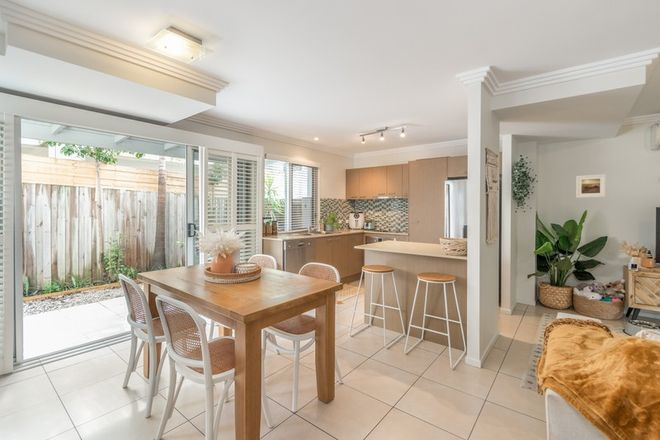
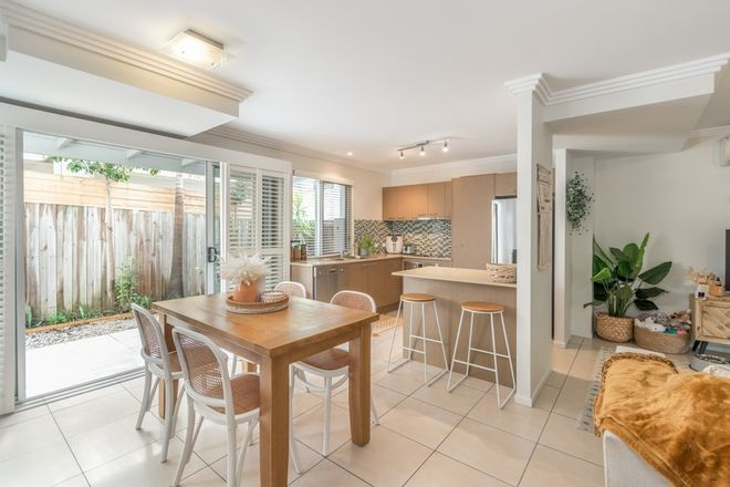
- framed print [575,173,607,199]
